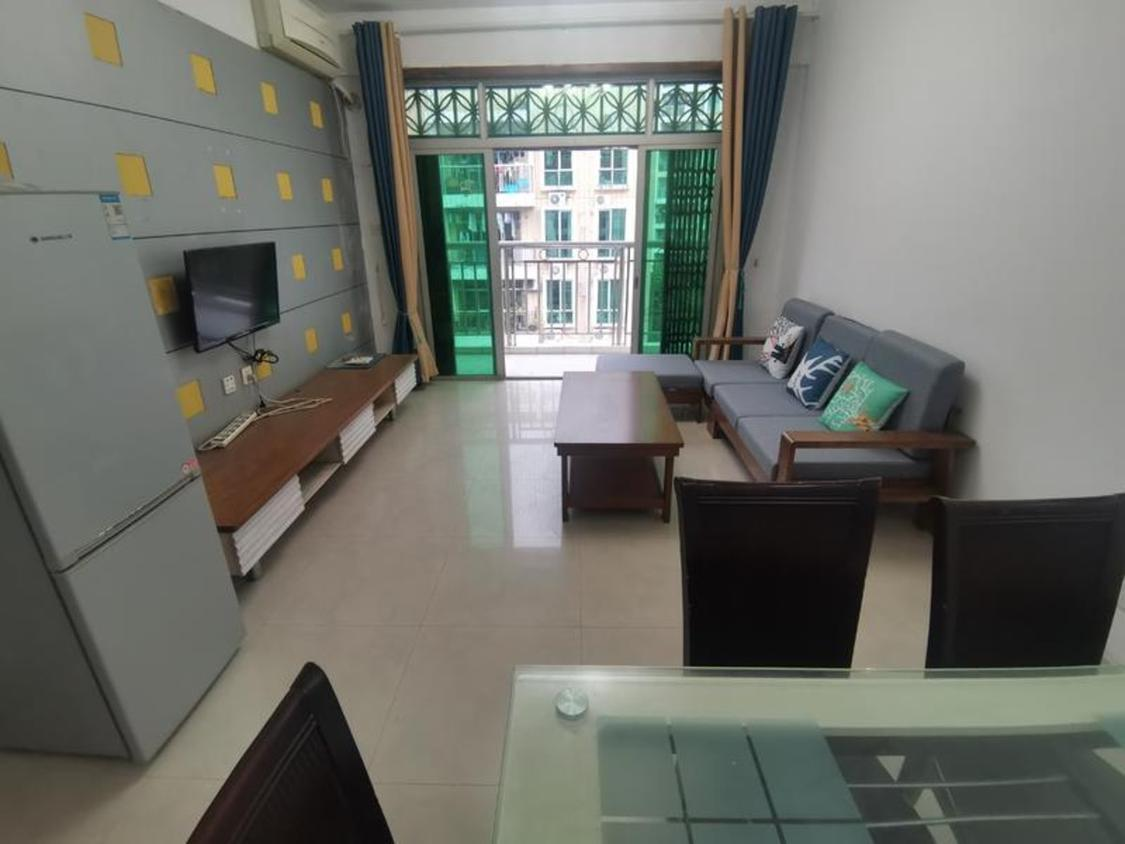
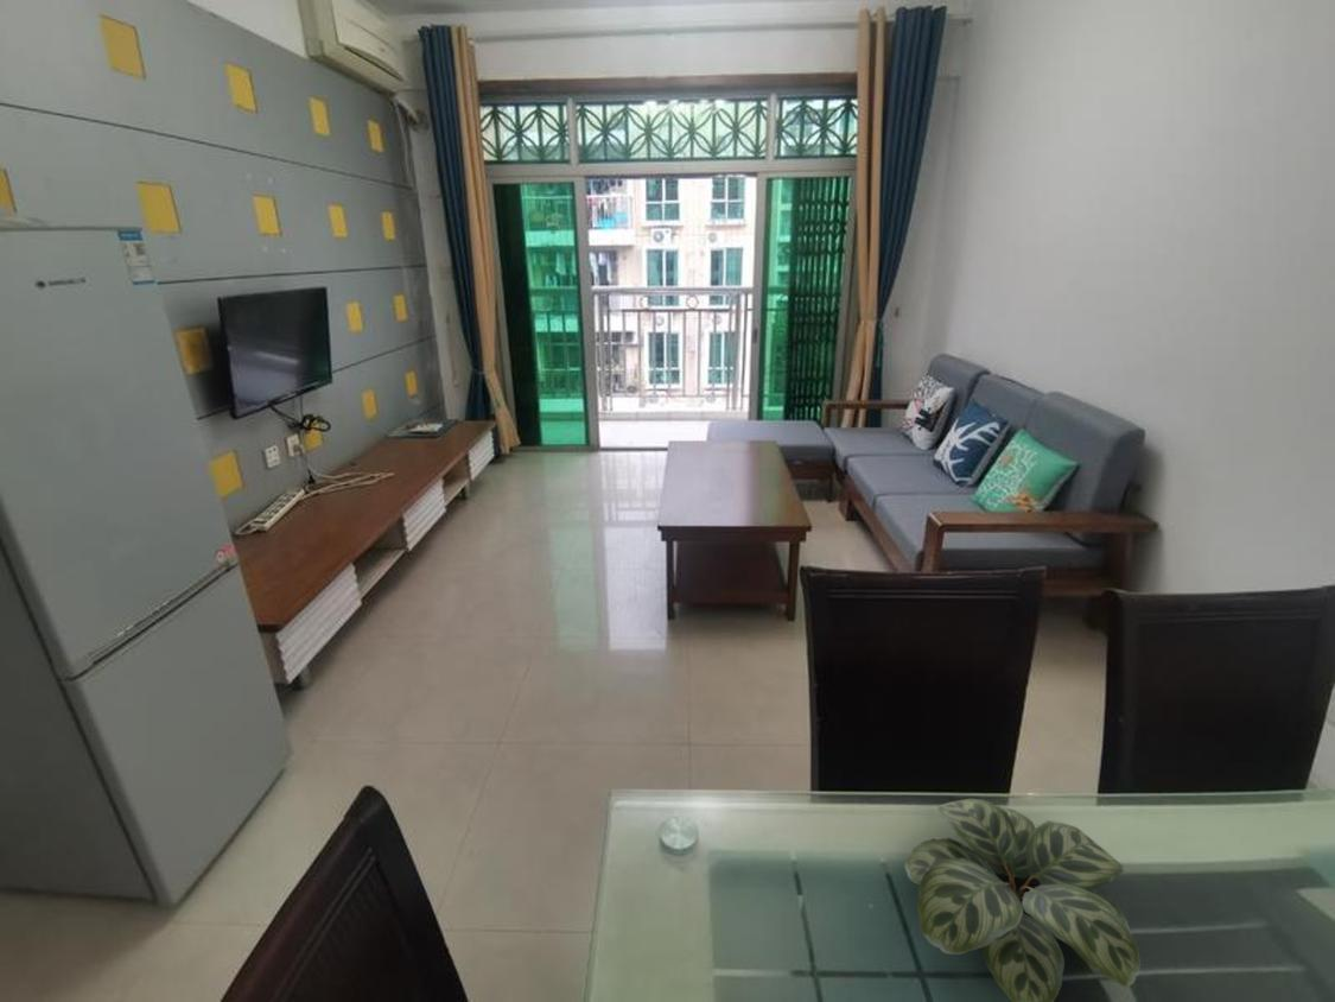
+ plant [904,798,1140,1002]
